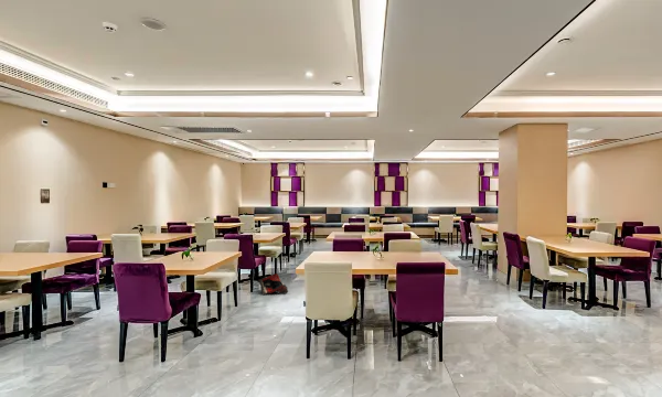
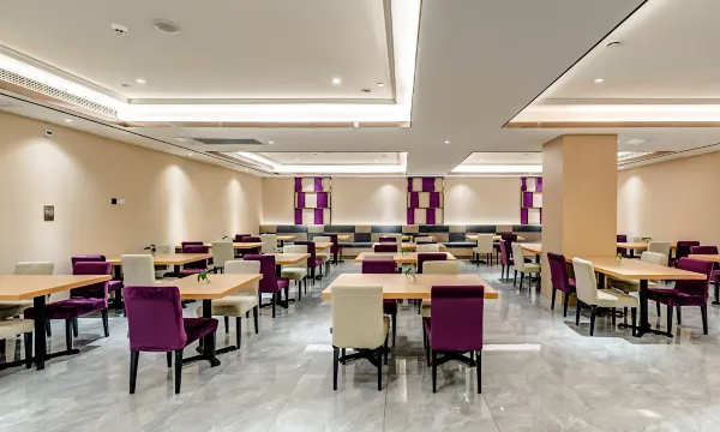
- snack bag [258,272,289,296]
